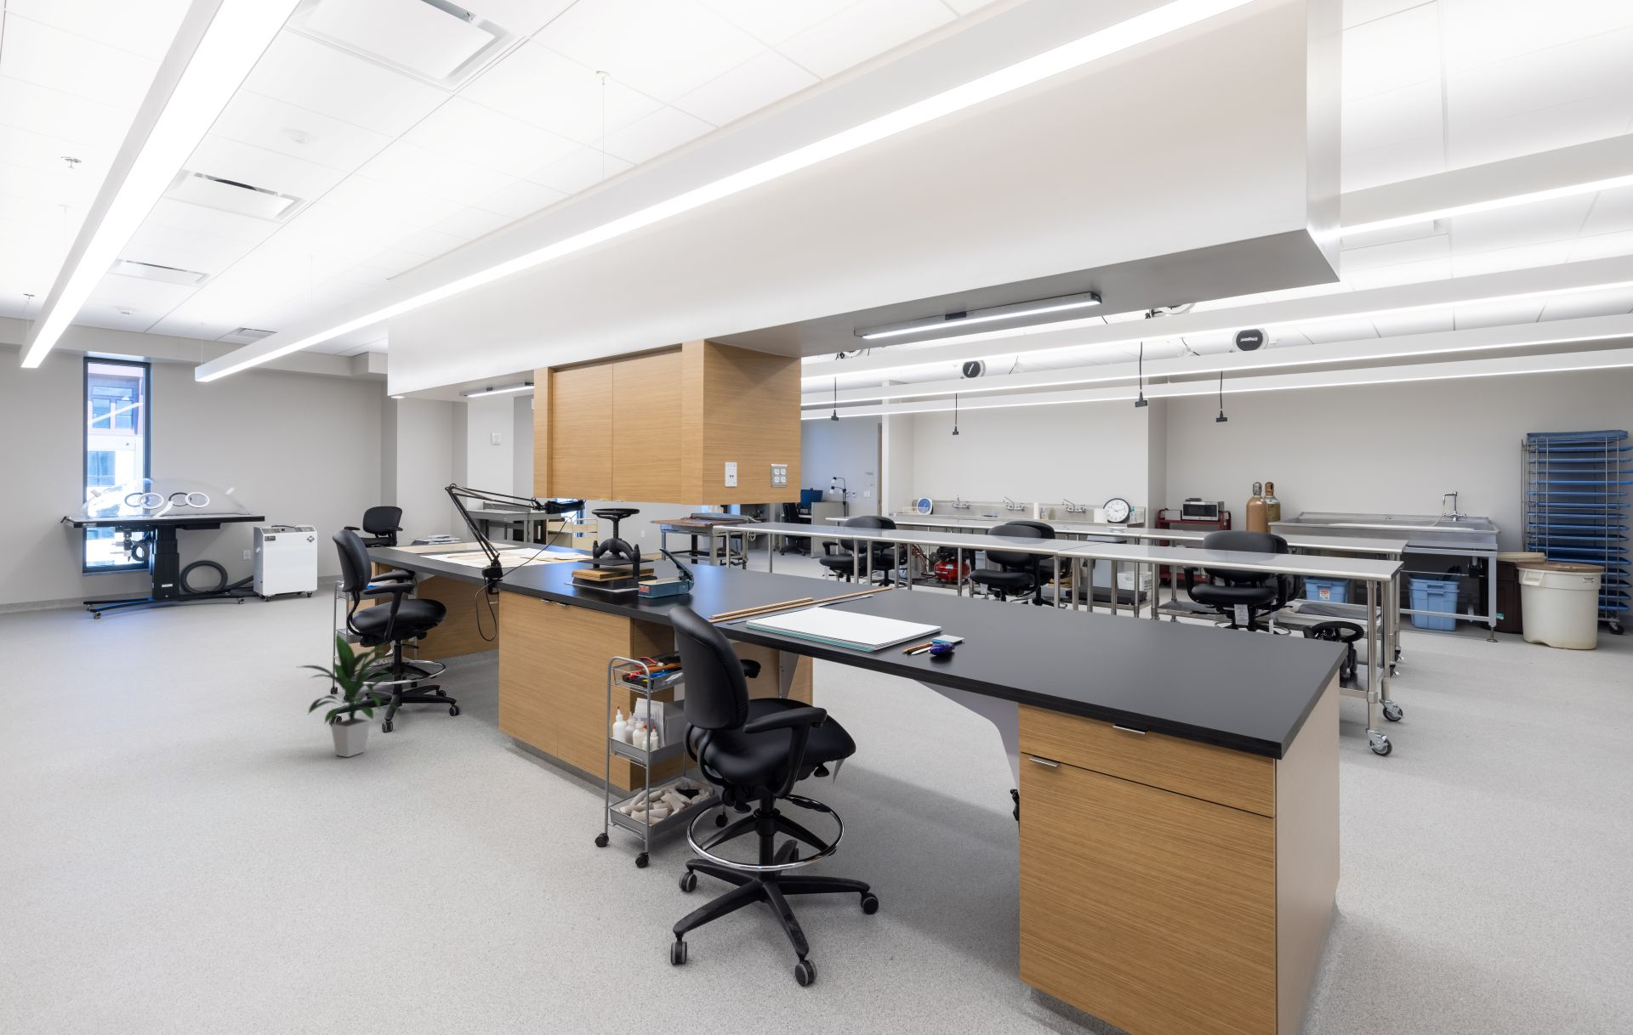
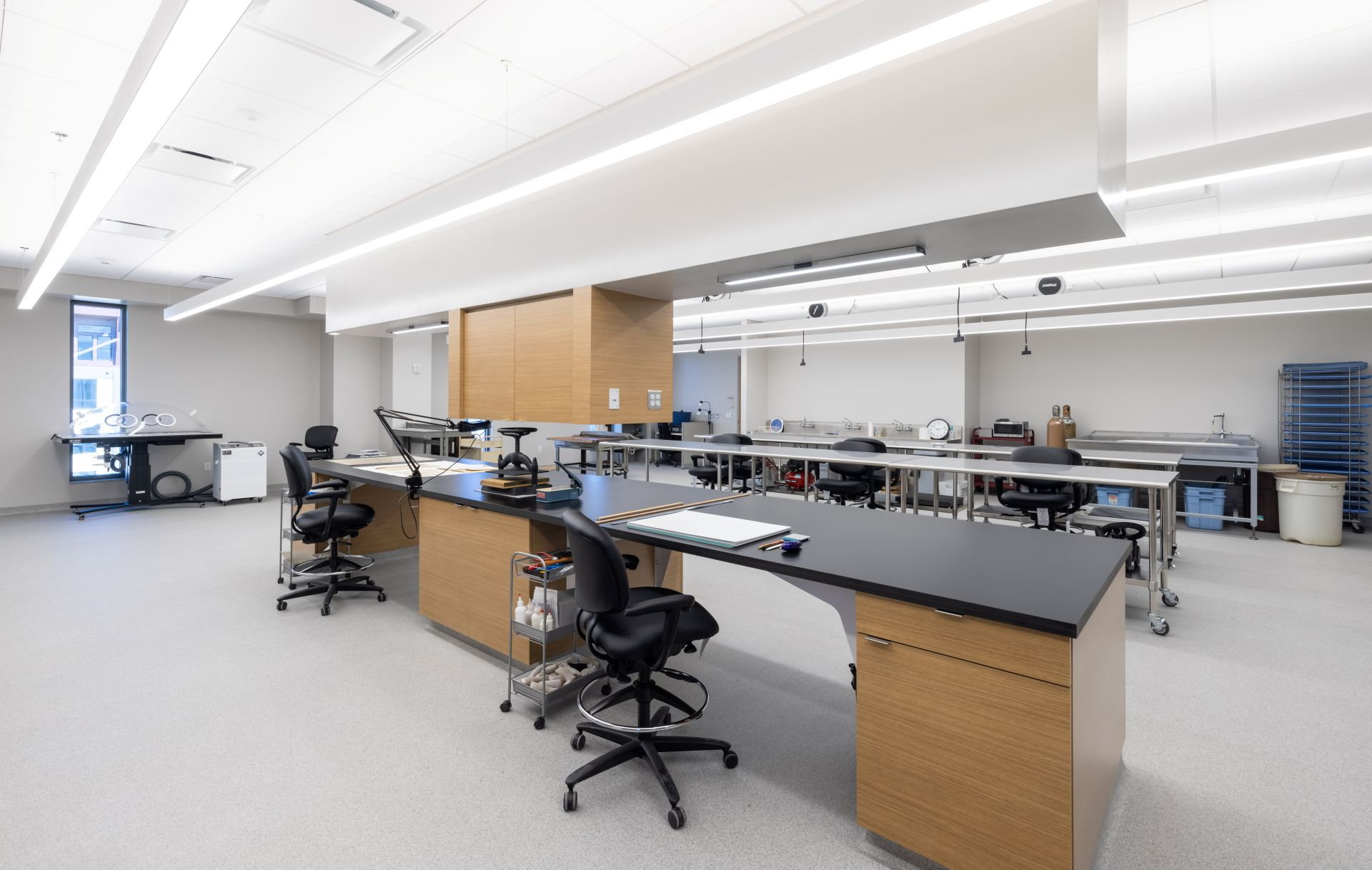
- indoor plant [296,633,403,758]
